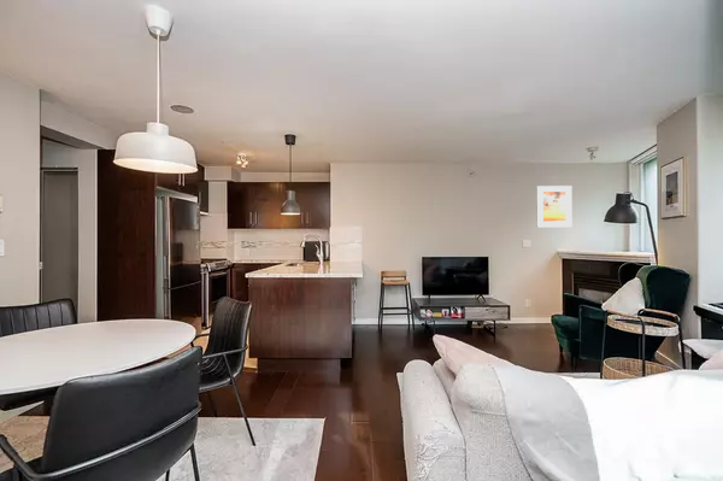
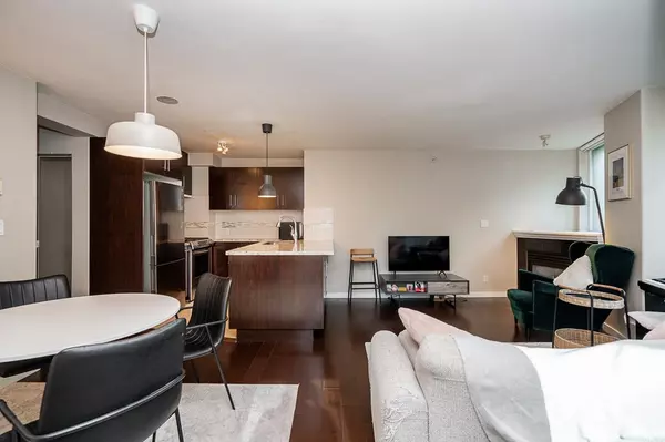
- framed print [535,184,574,228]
